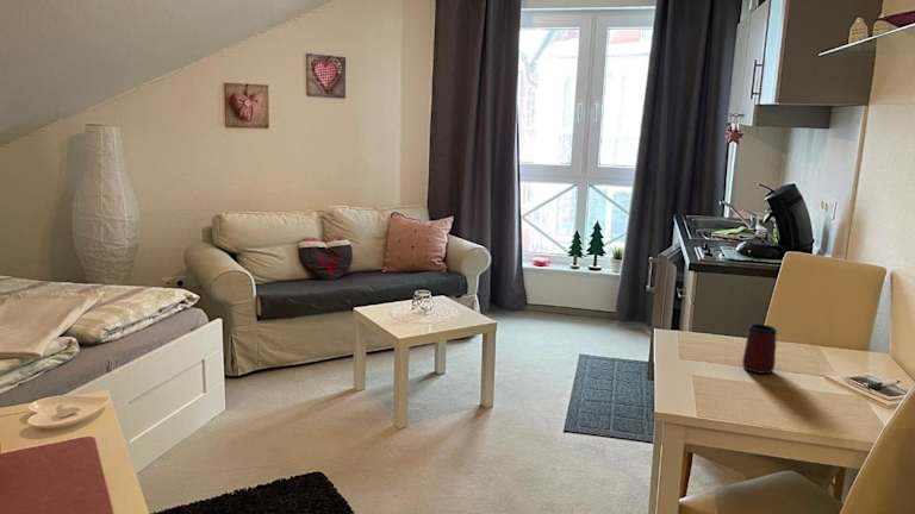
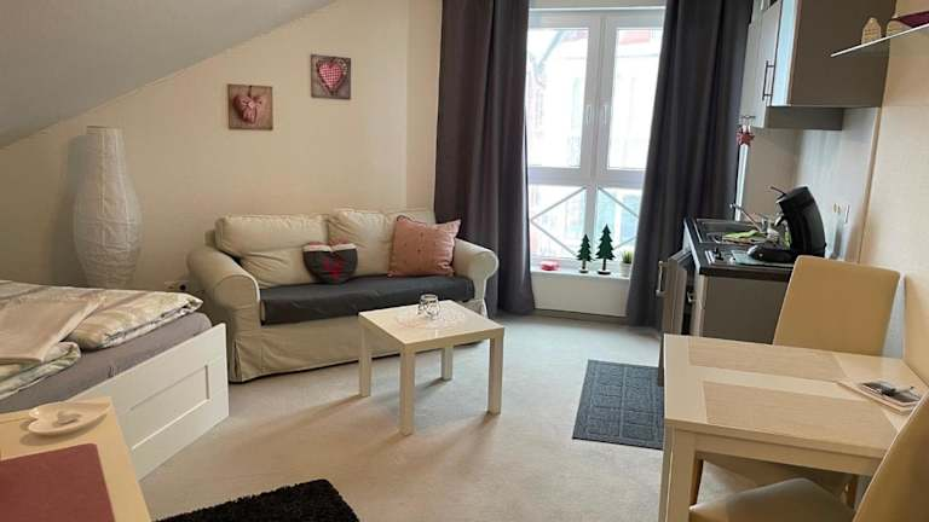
- mug [741,322,778,375]
